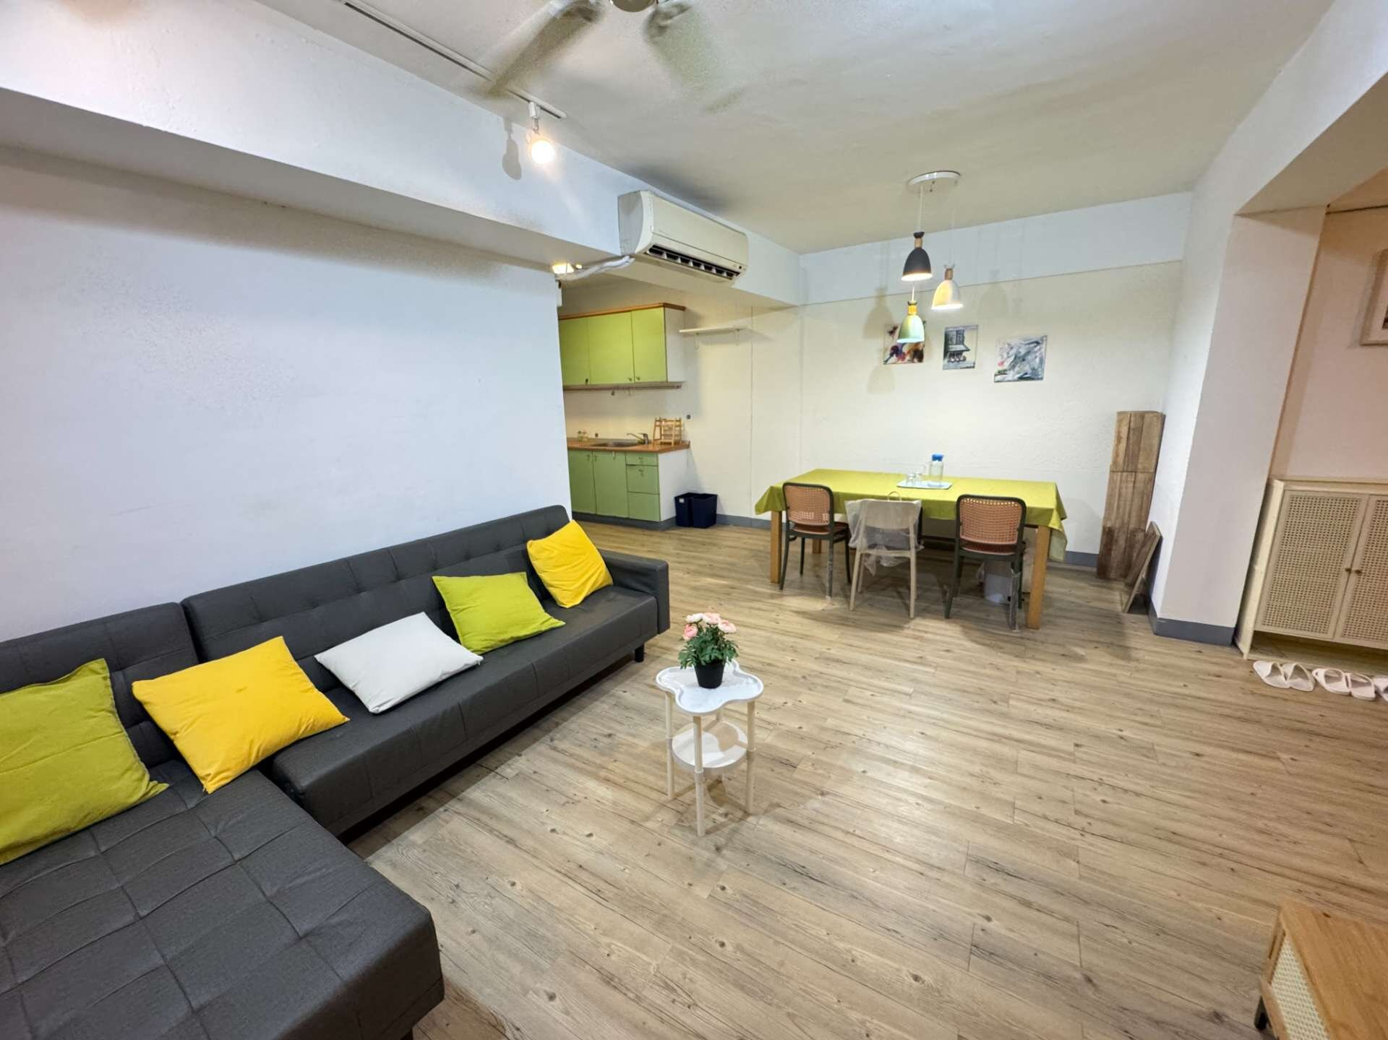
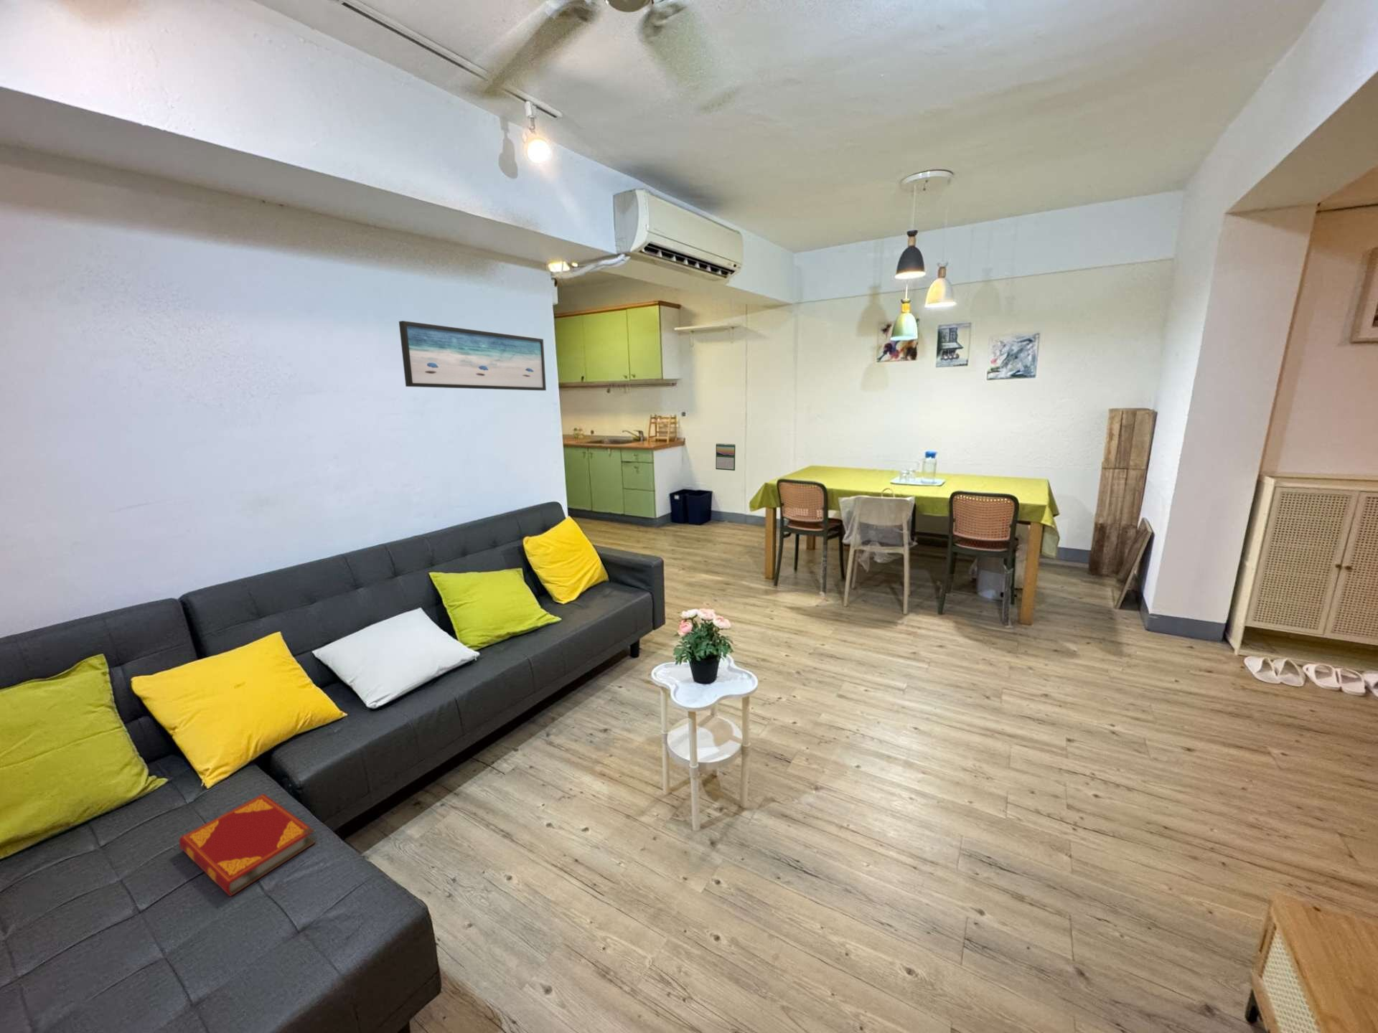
+ hardback book [179,793,317,897]
+ wall art [398,320,547,391]
+ calendar [715,443,737,471]
